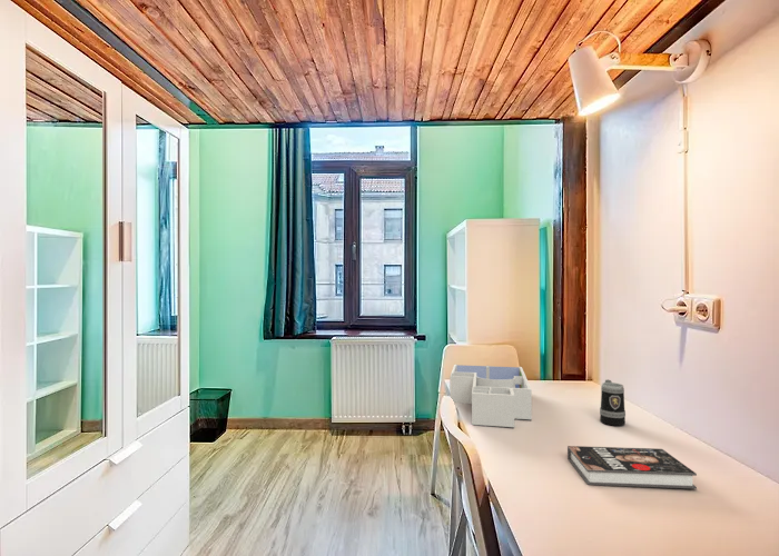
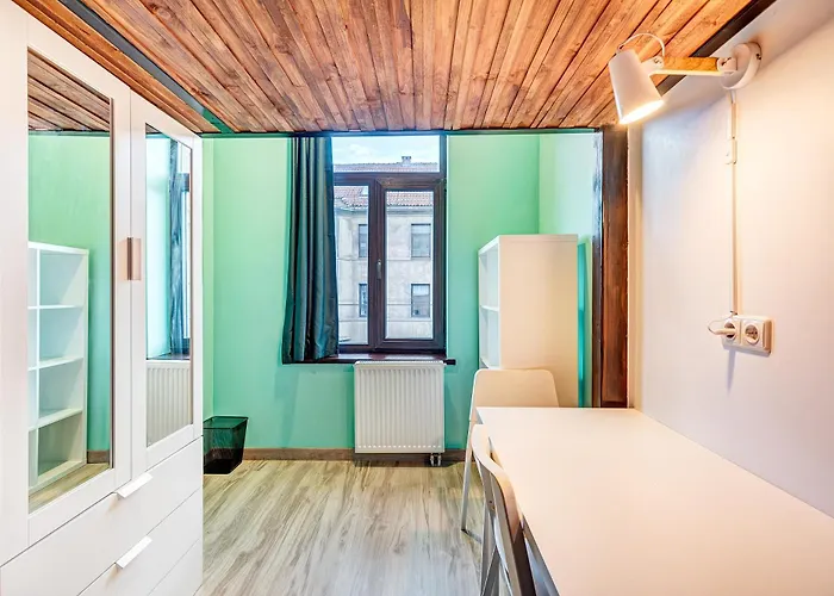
- book [566,445,698,490]
- desk organizer [448,364,533,428]
- mug [599,378,627,427]
